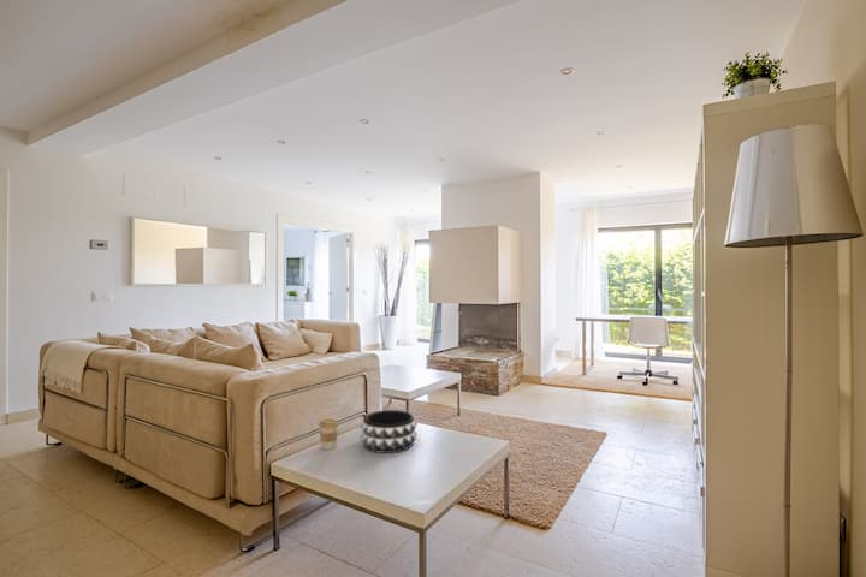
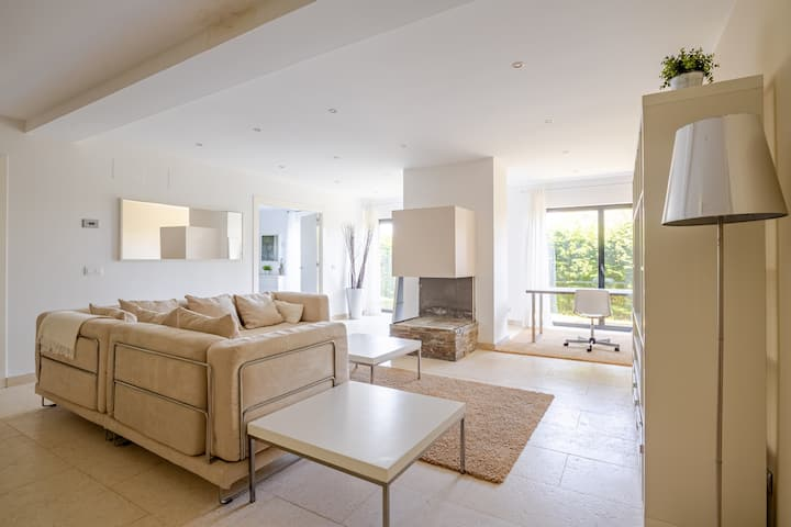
- decorative bowl [360,409,419,454]
- coffee cup [318,418,339,451]
